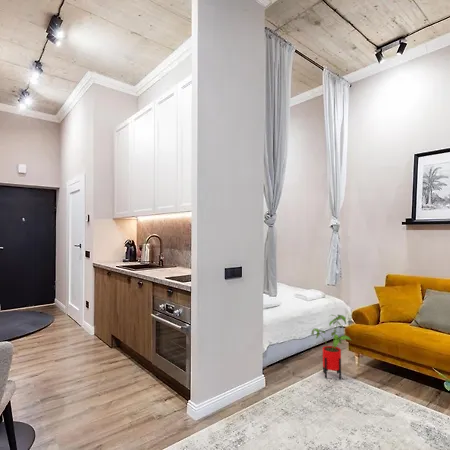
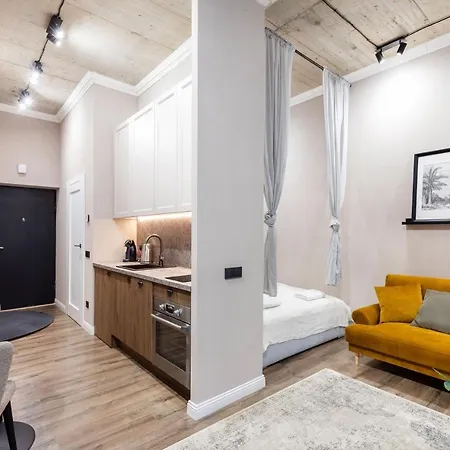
- house plant [310,314,353,381]
